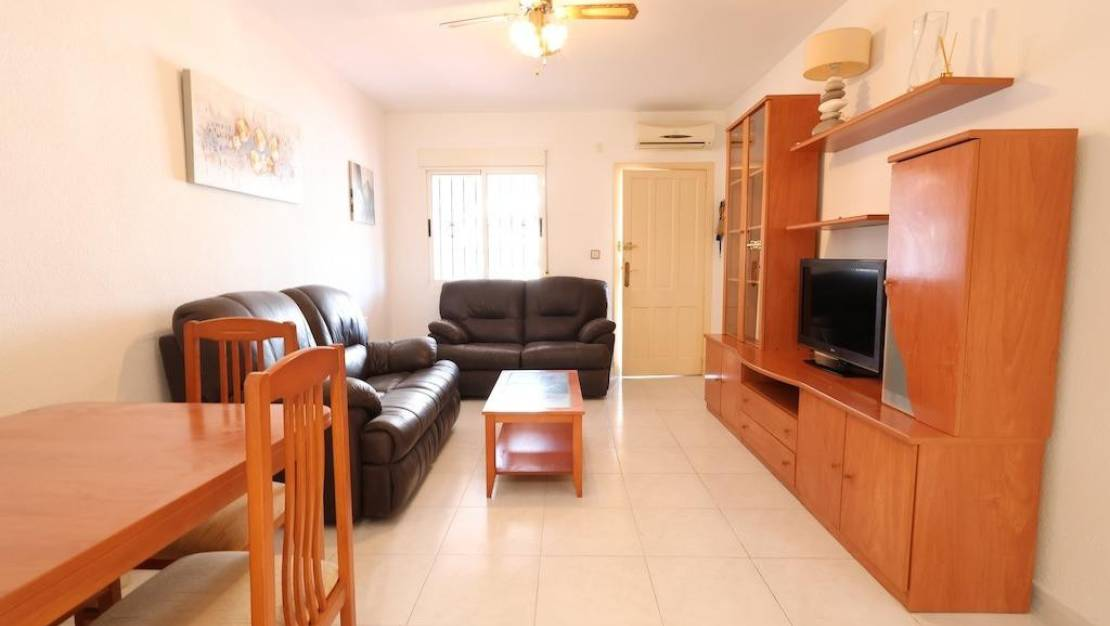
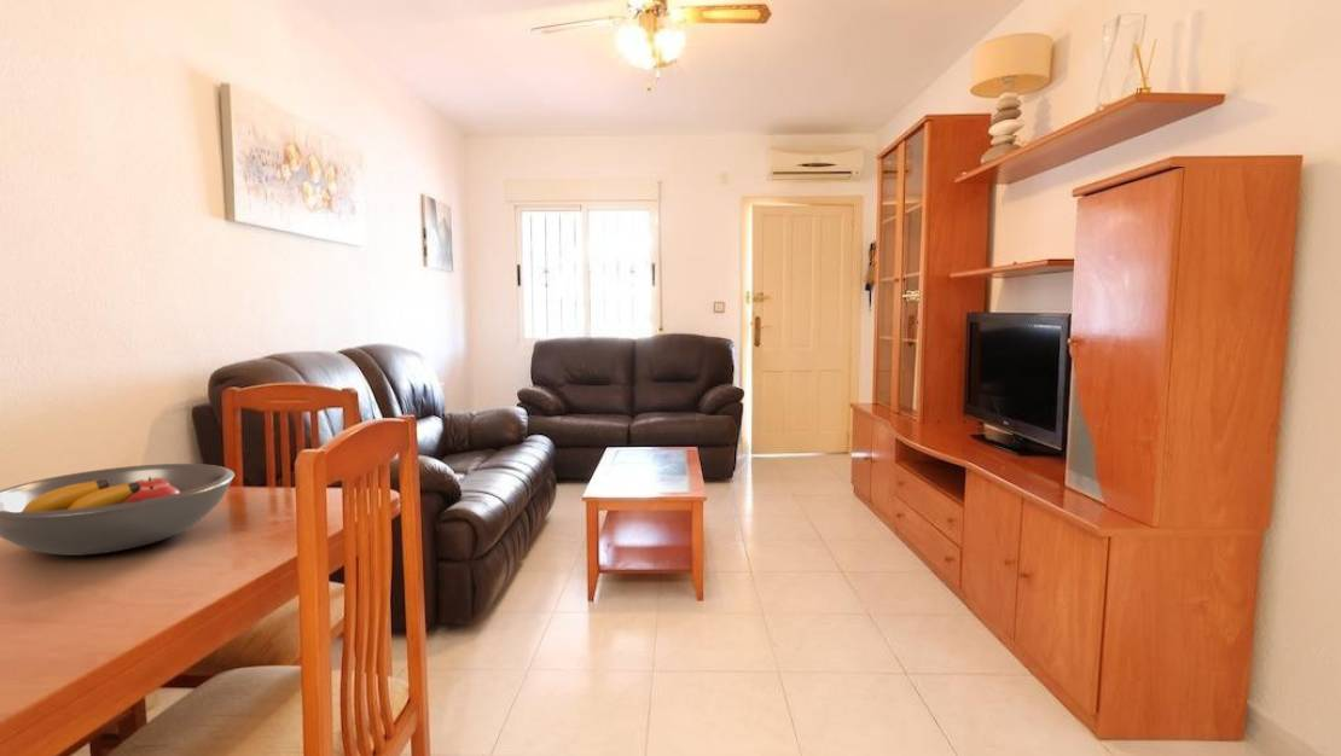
+ fruit bowl [0,463,236,557]
